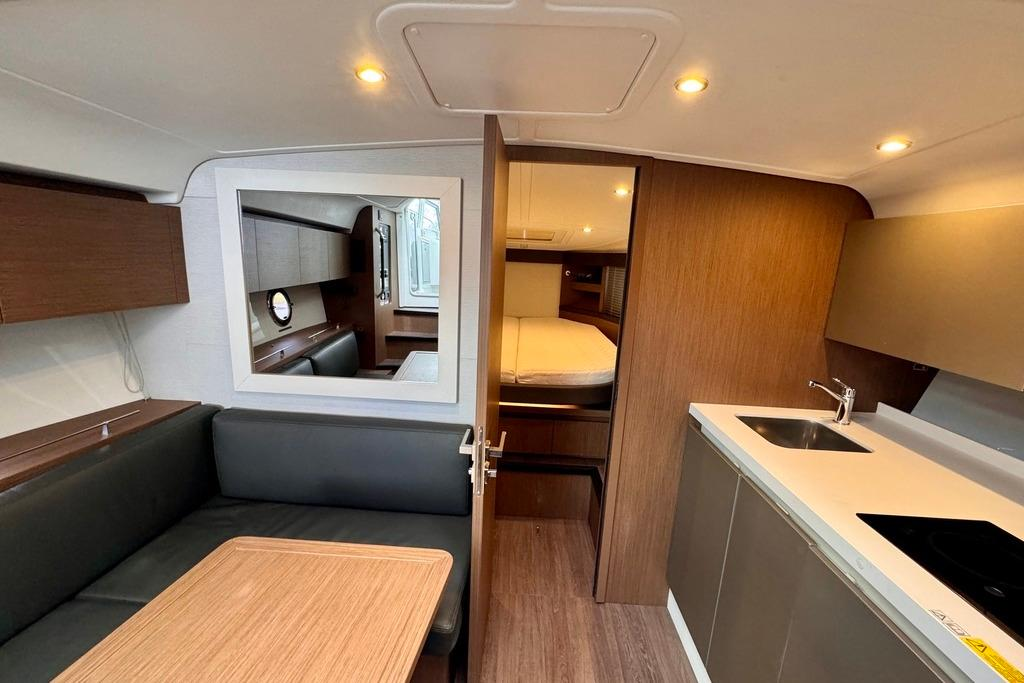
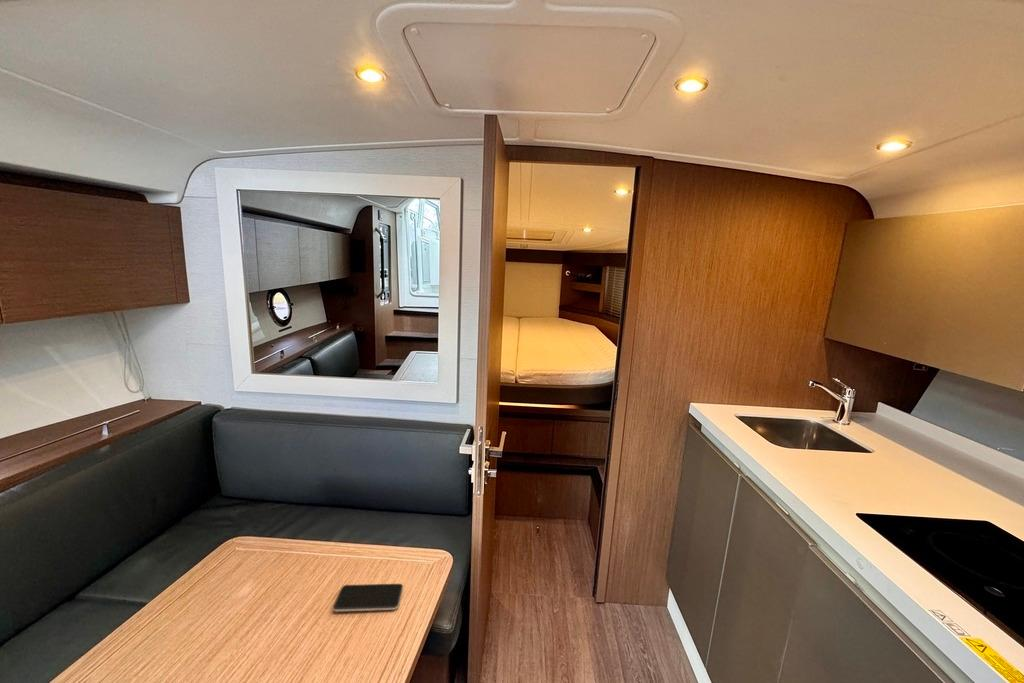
+ smartphone [332,583,404,613]
